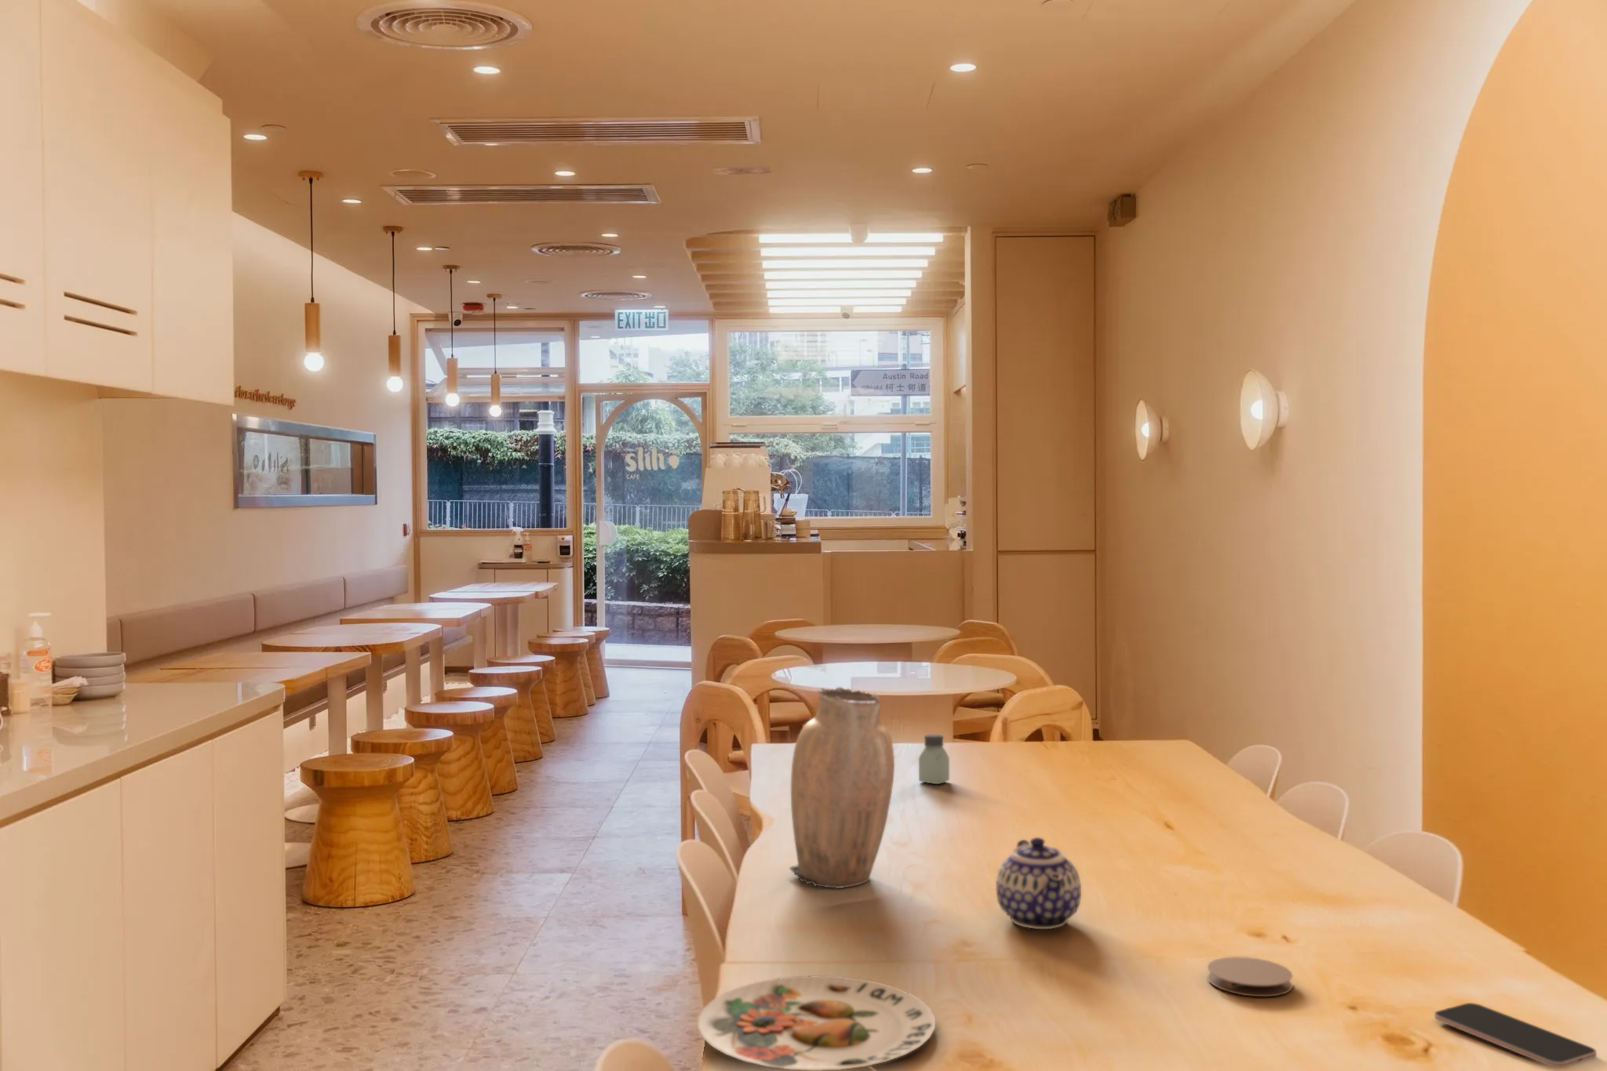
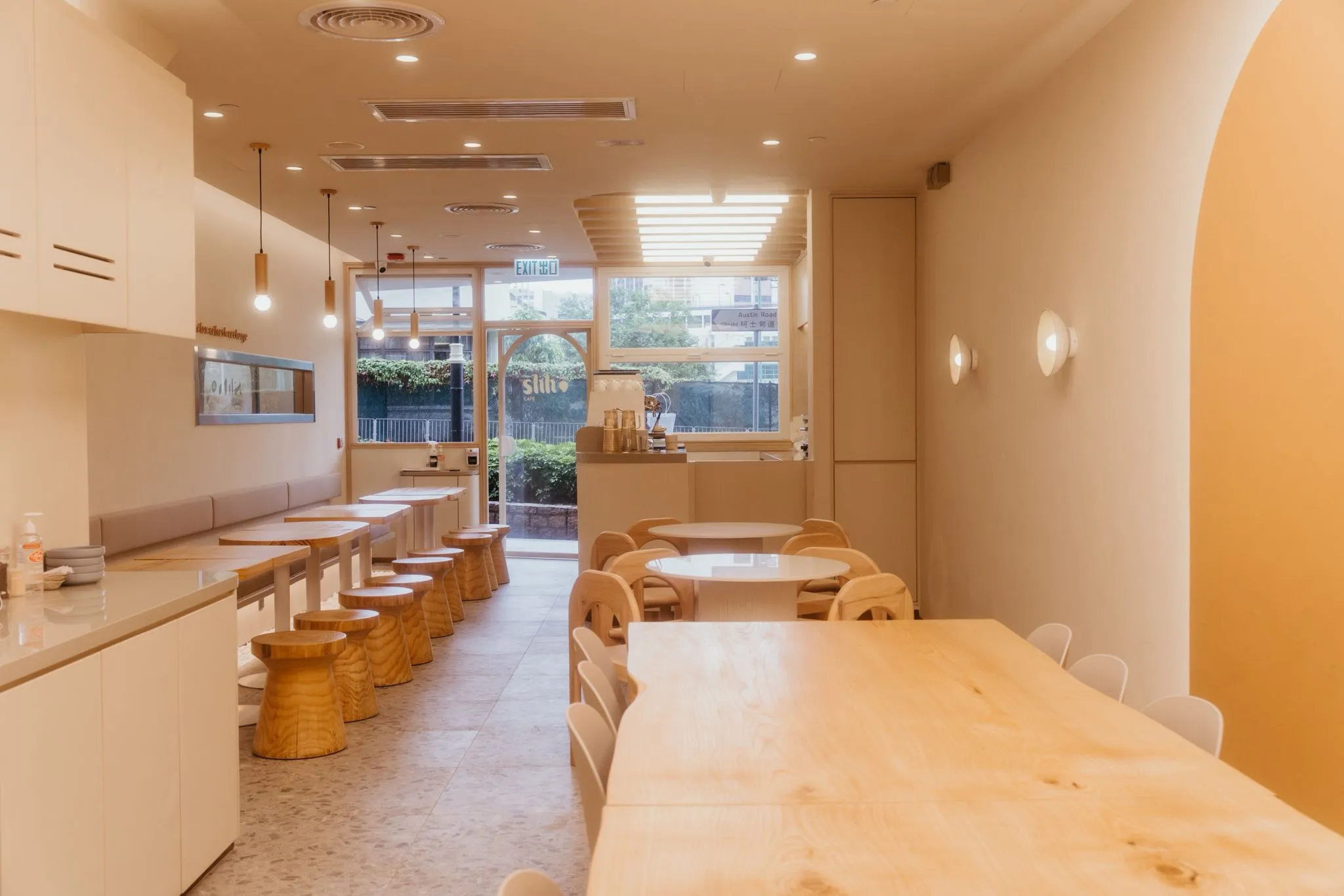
- plate [697,974,936,1071]
- saltshaker [918,733,951,785]
- vase [789,686,896,889]
- smartphone [1434,1002,1597,1069]
- teapot [995,837,1082,930]
- coaster [1206,956,1294,997]
